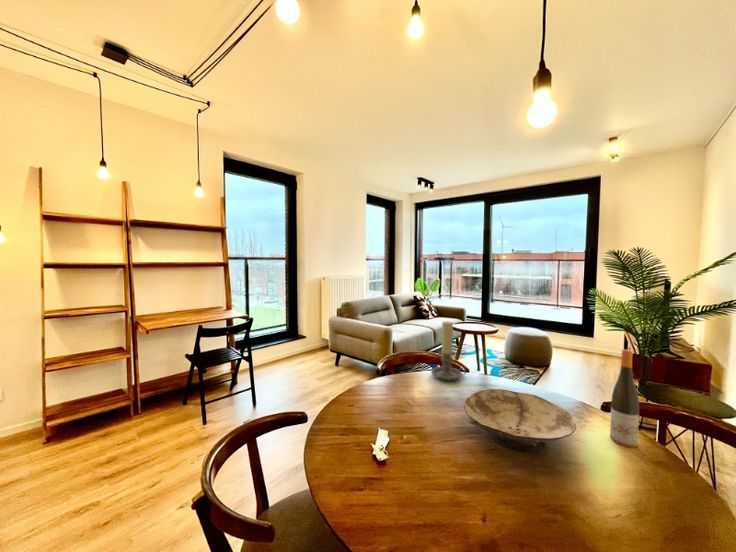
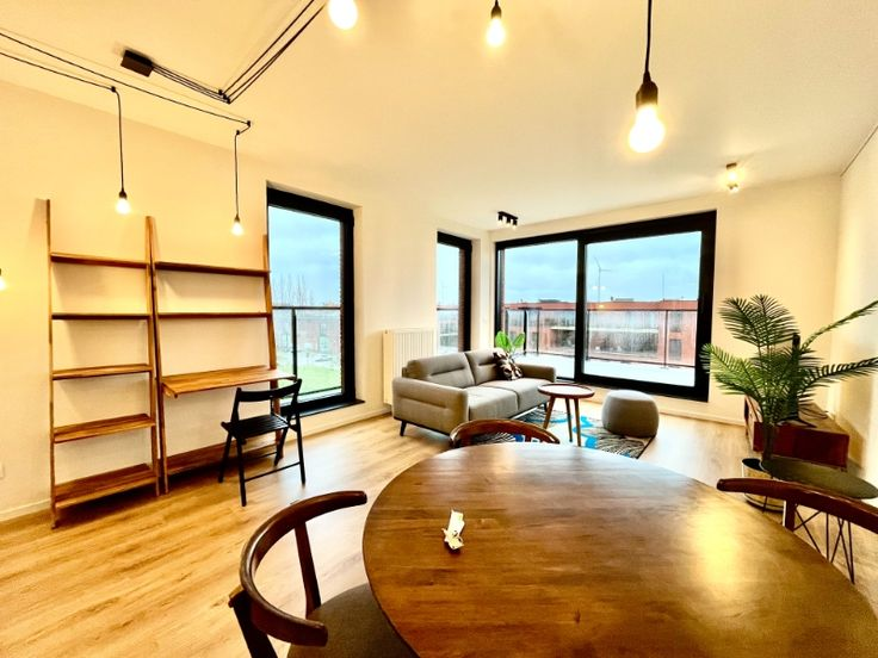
- bowl [463,388,577,453]
- wine bottle [609,348,640,448]
- candle holder [430,320,467,381]
